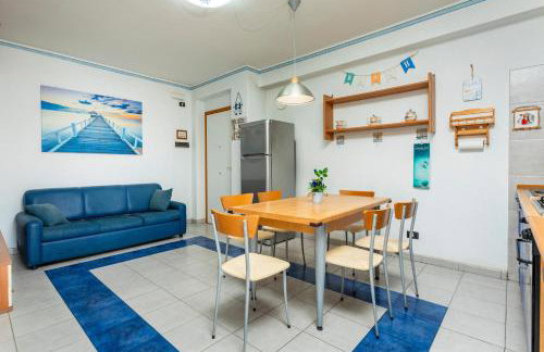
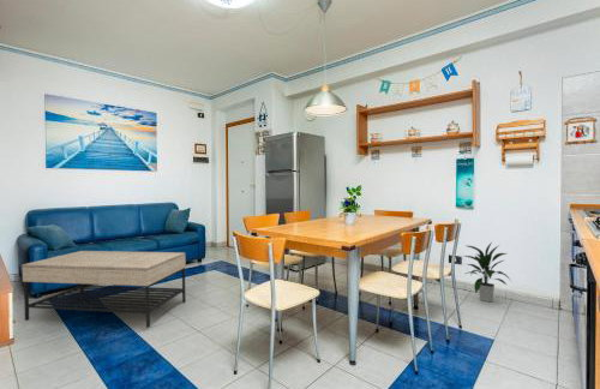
+ indoor plant [463,241,512,304]
+ coffee table [22,250,187,329]
